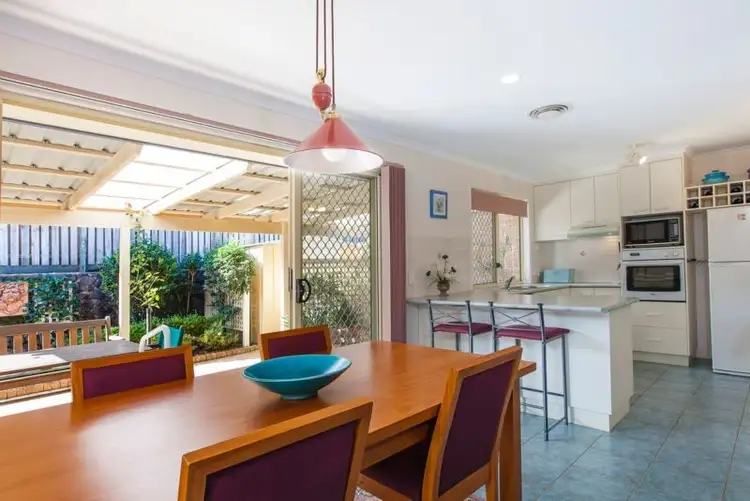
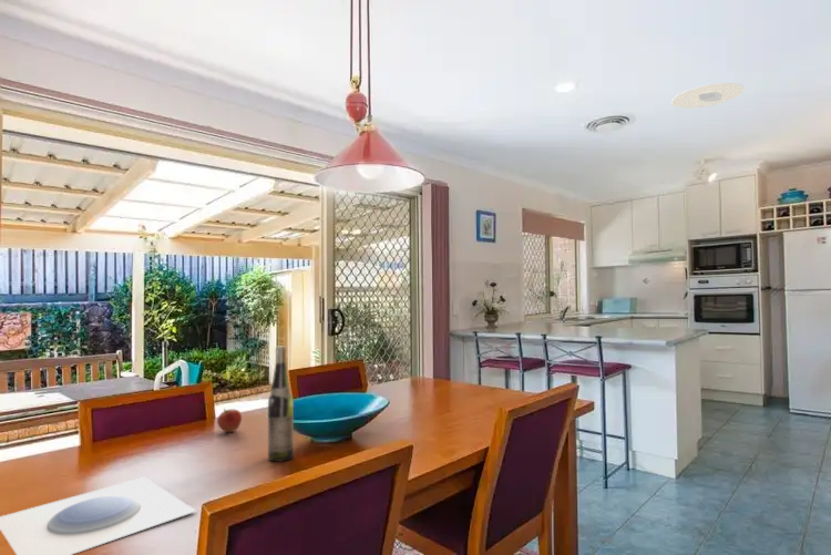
+ plate [0,476,197,555]
+ apple [216,408,243,433]
+ recessed light [670,82,746,110]
+ wine bottle [267,346,295,463]
